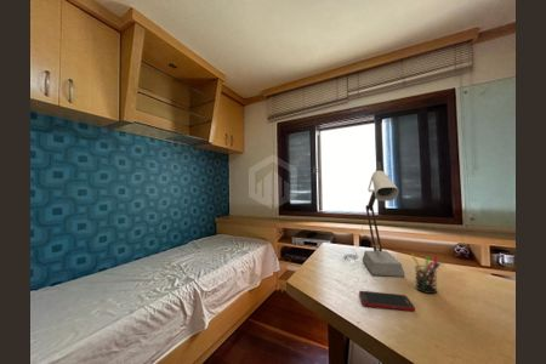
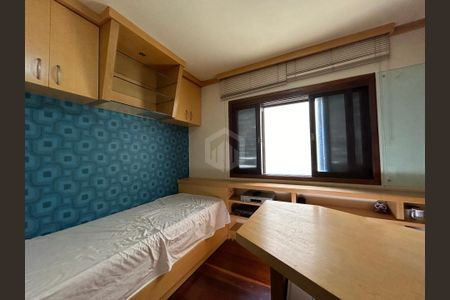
- pen holder [410,254,442,295]
- cell phone [358,290,416,312]
- desk lamp [342,169,406,278]
